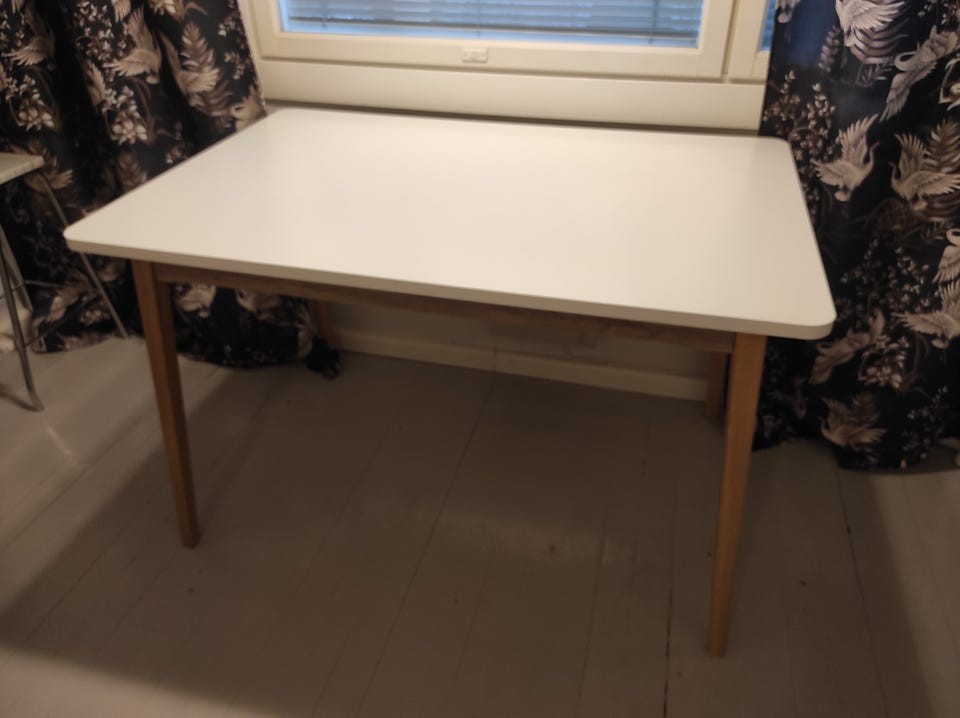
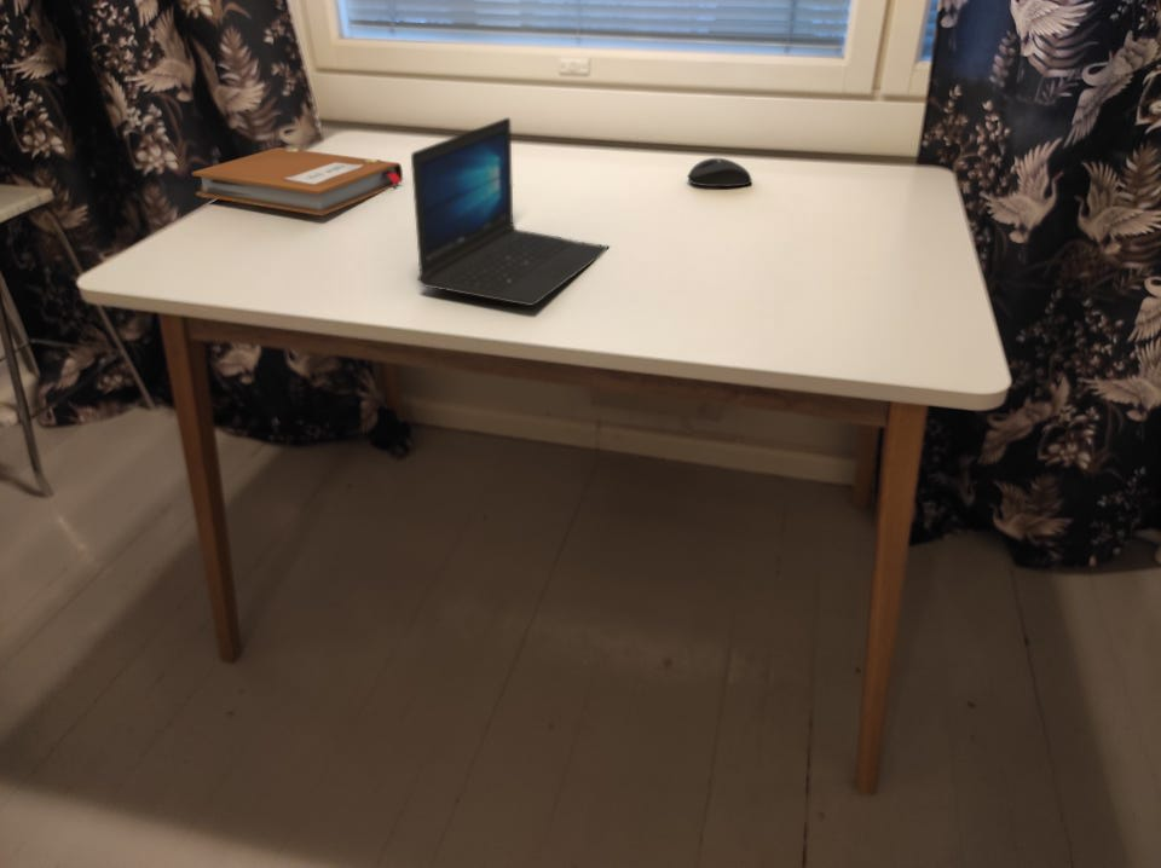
+ notebook [191,146,404,216]
+ mouse [687,157,753,187]
+ laptop [410,116,611,307]
